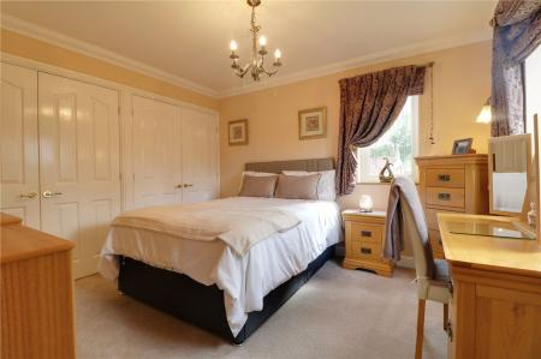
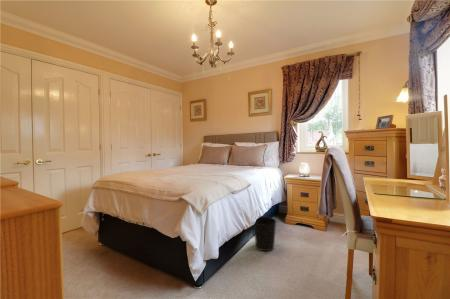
+ wastebasket [253,216,277,252]
